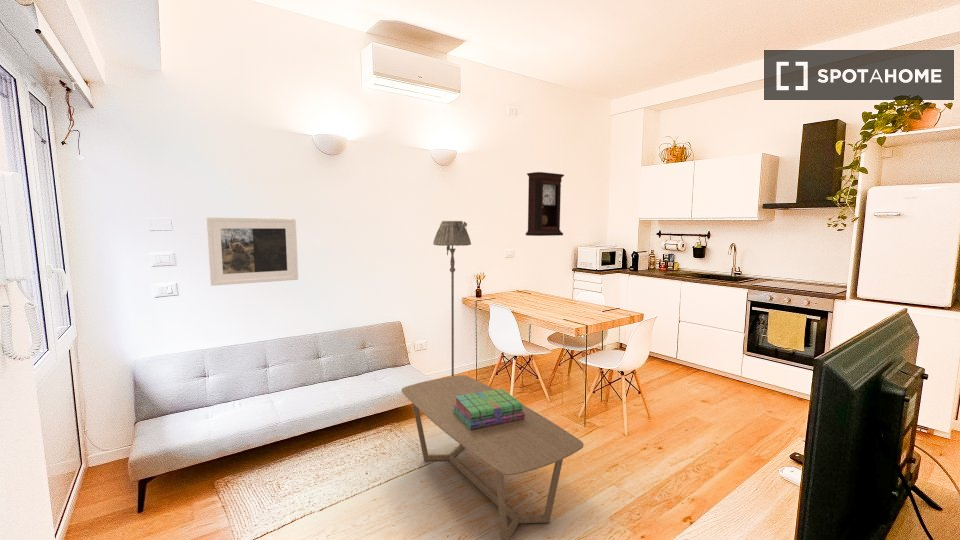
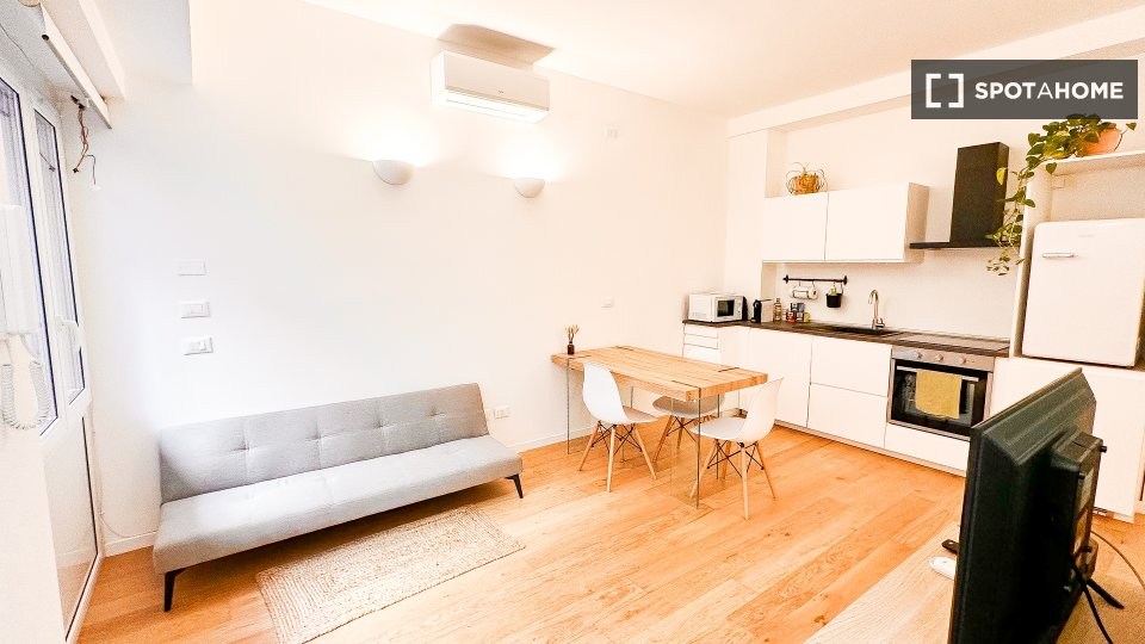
- stack of books [453,388,525,429]
- pendulum clock [525,171,565,237]
- coffee table [401,374,584,540]
- floor lamp [432,220,472,376]
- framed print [206,216,299,287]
